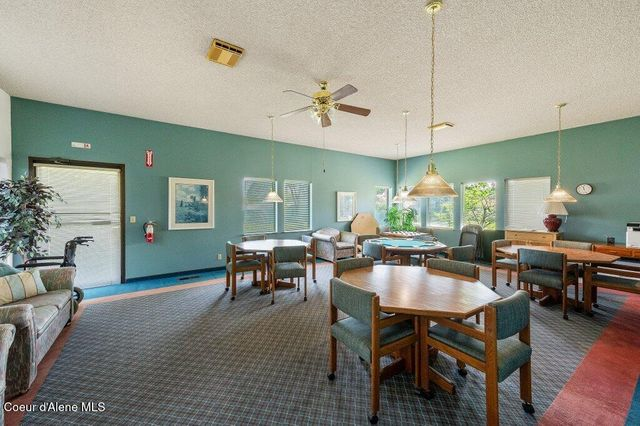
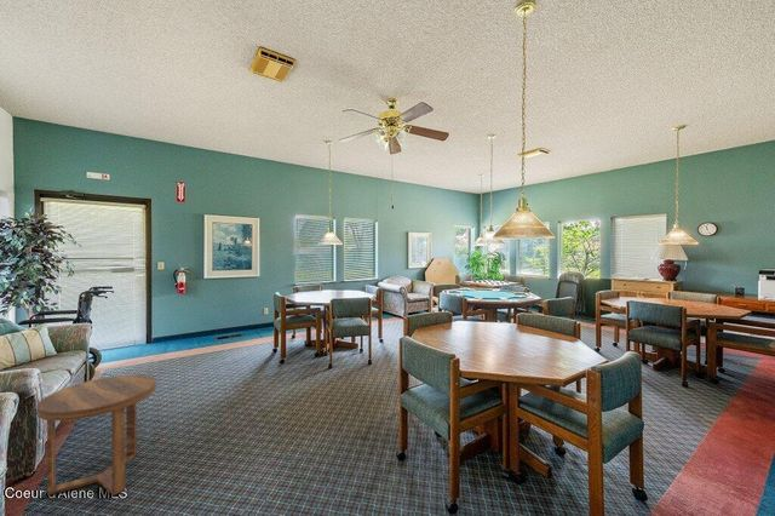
+ side table [36,373,157,497]
